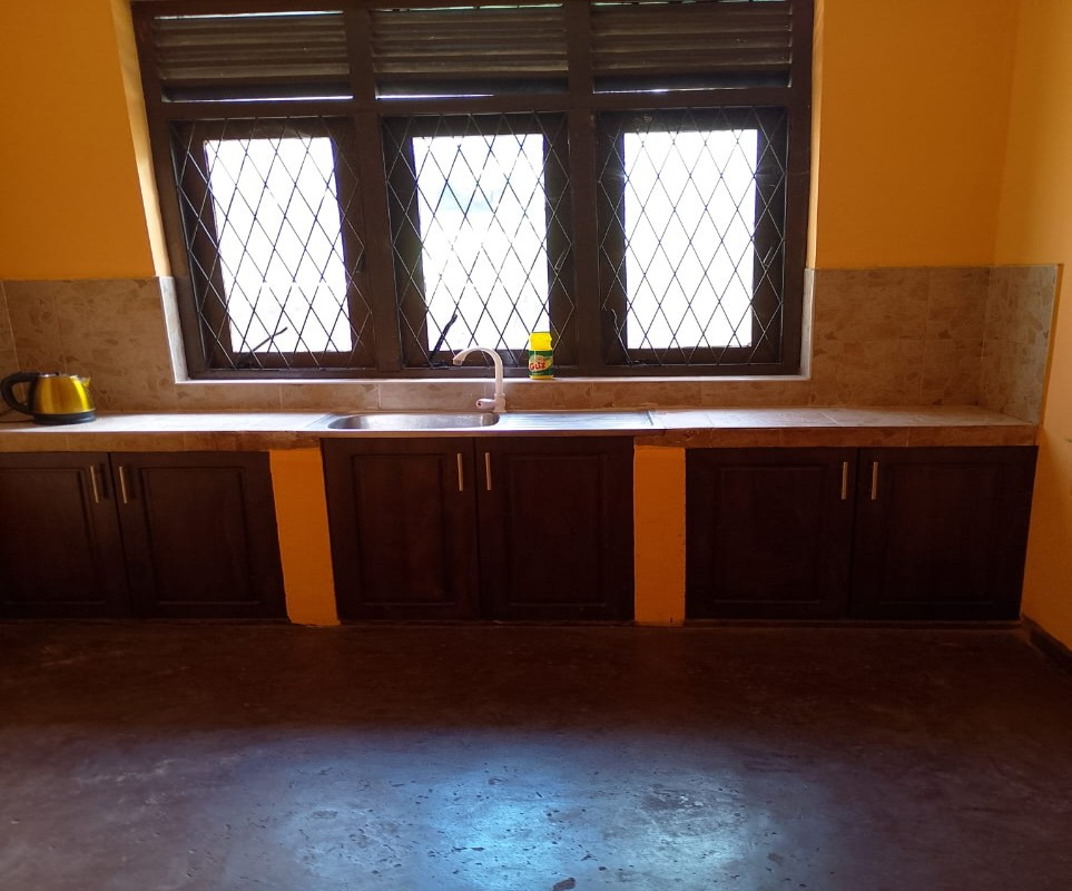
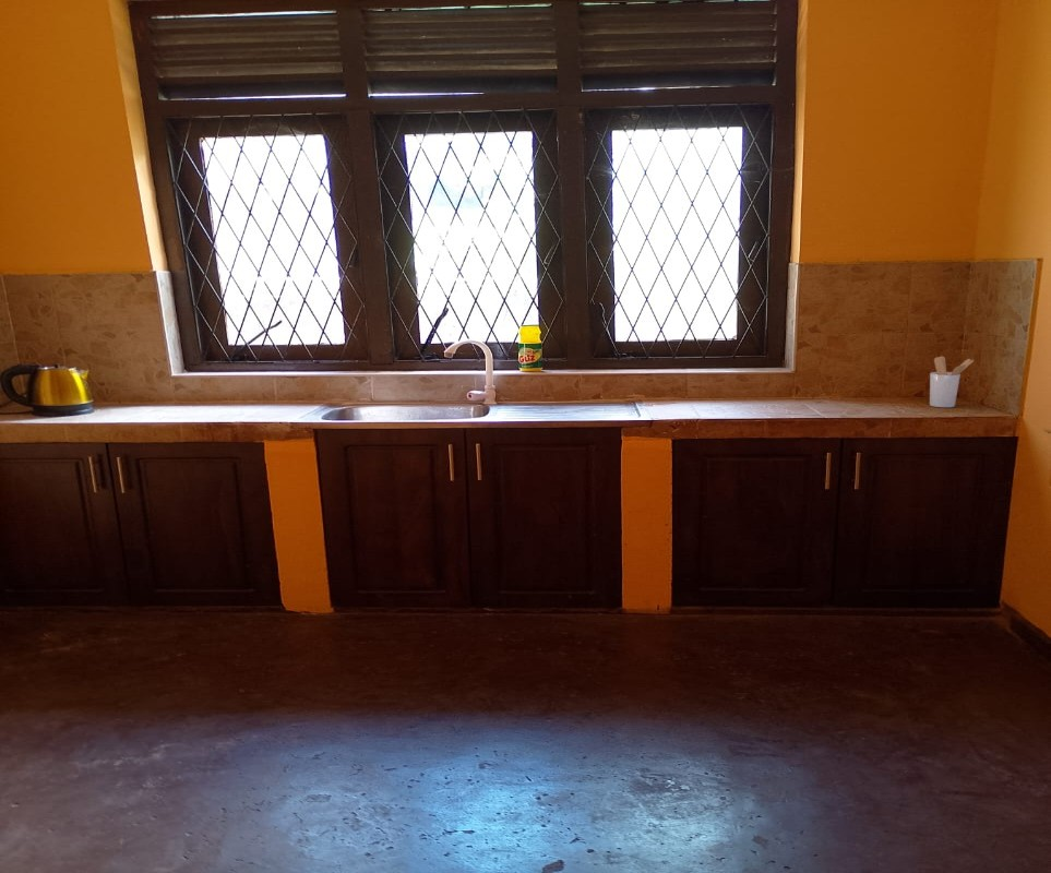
+ utensil holder [929,356,976,408]
